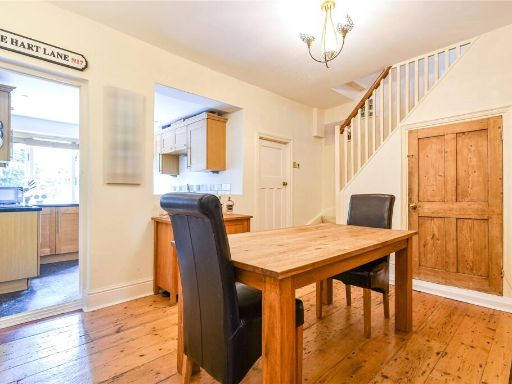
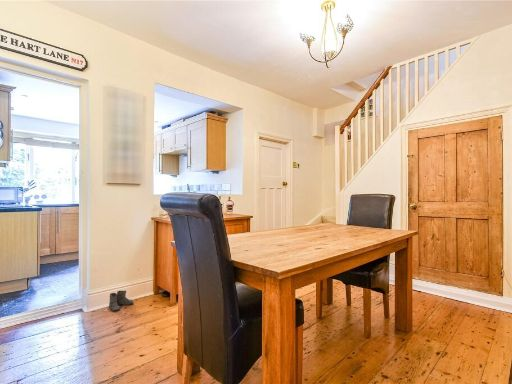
+ boots [108,290,134,312]
